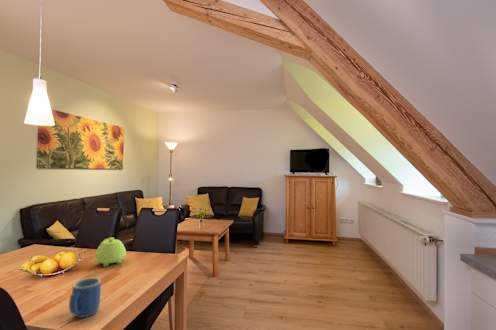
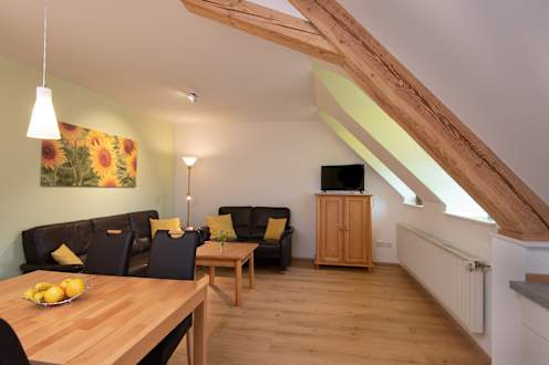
- mug [68,277,102,319]
- teapot [94,237,127,268]
